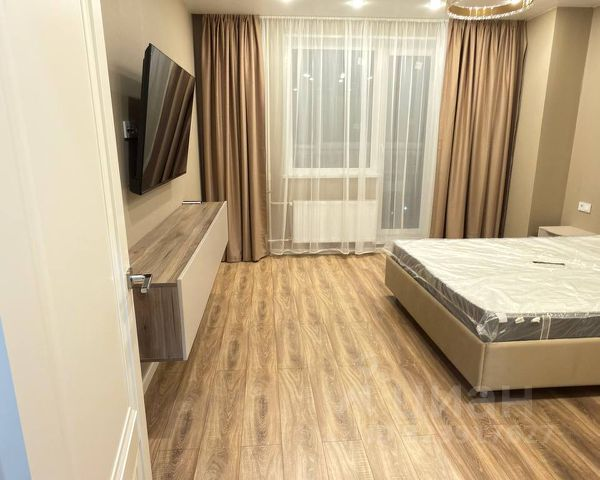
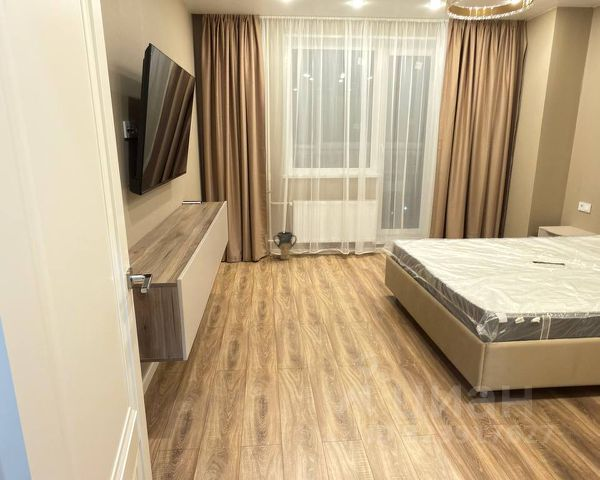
+ vase [272,231,298,261]
